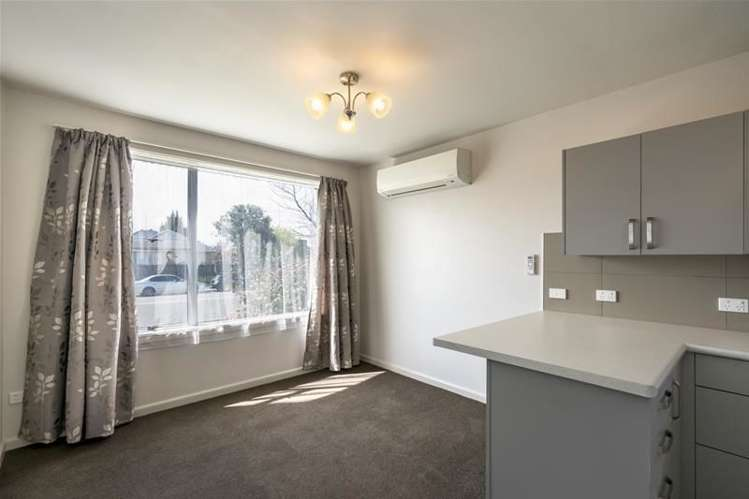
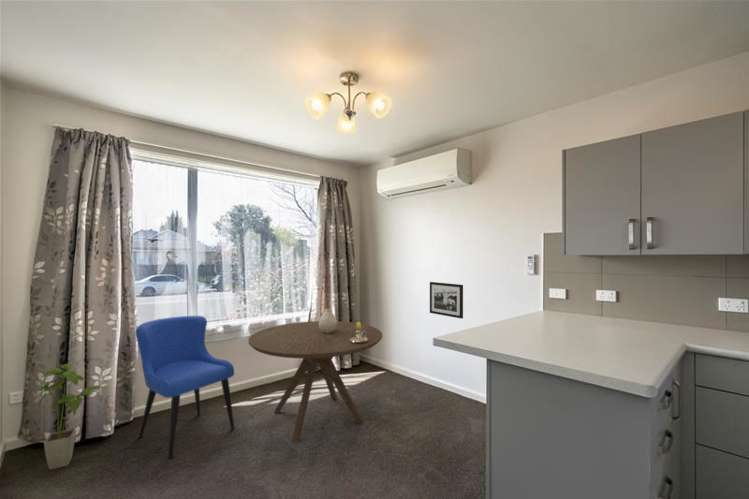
+ candlestick [349,321,368,343]
+ picture frame [429,281,464,320]
+ house plant [36,363,106,471]
+ dining chair [135,315,235,460]
+ vase [318,308,338,333]
+ dining table [247,320,383,444]
